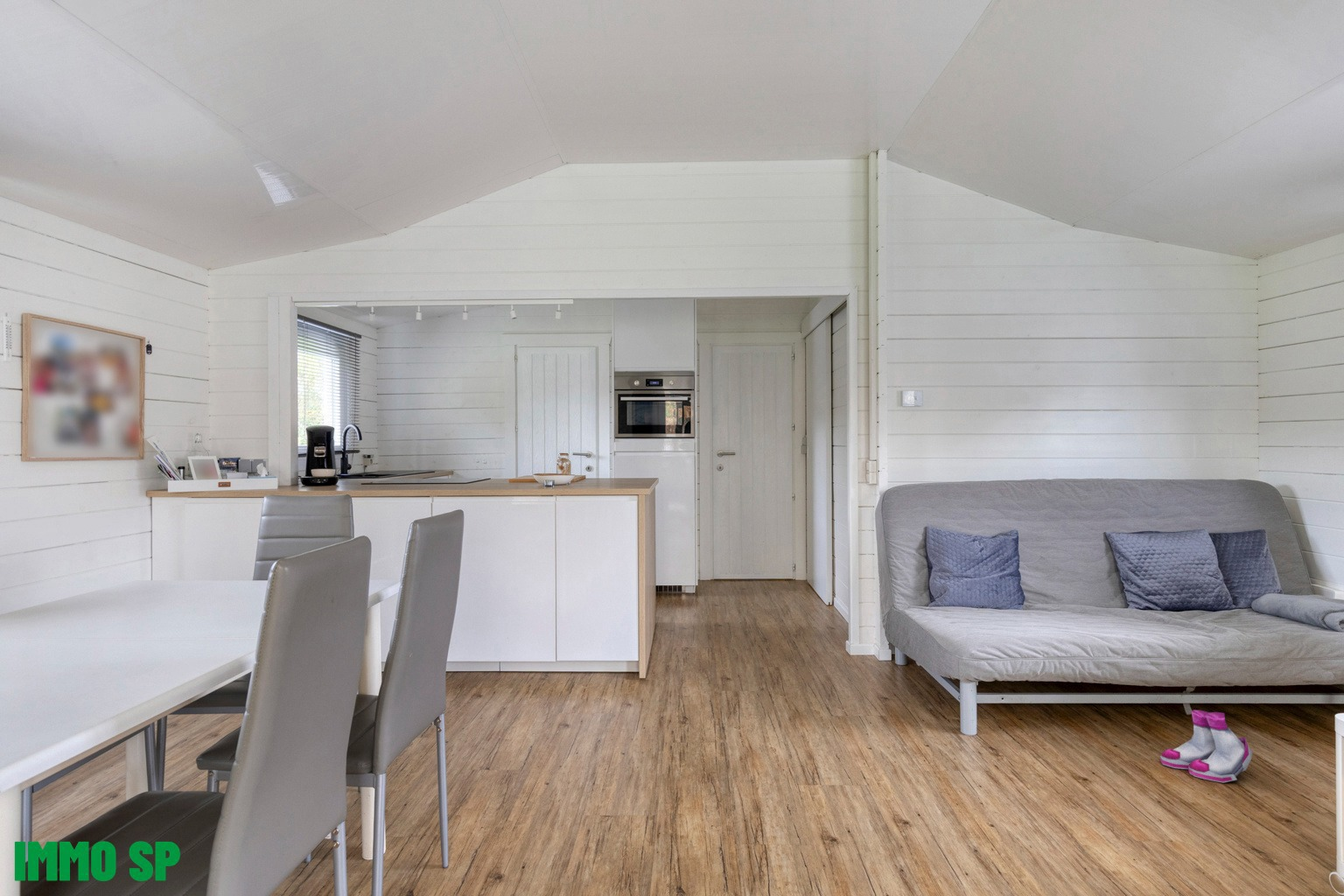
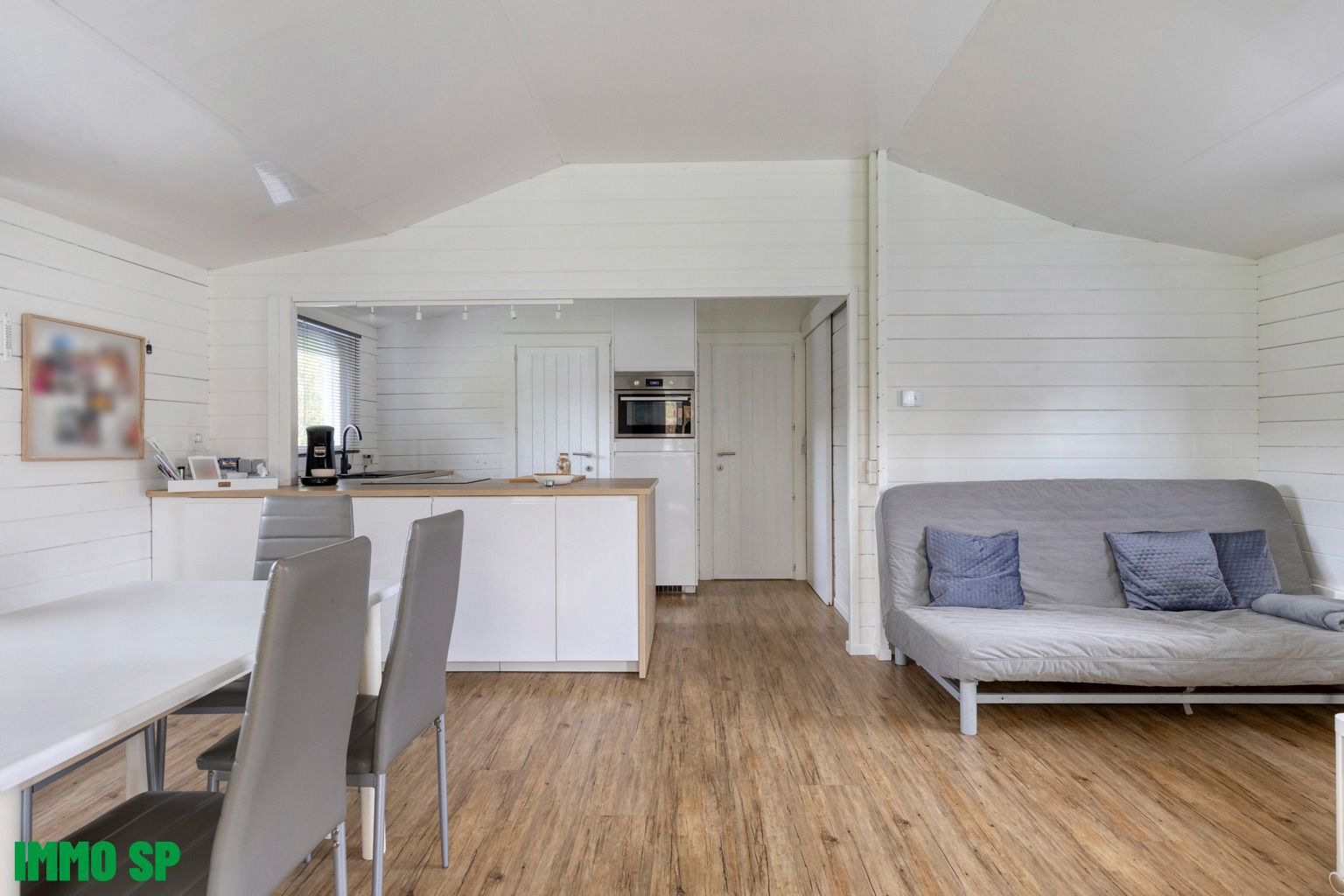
- boots [1159,710,1254,783]
